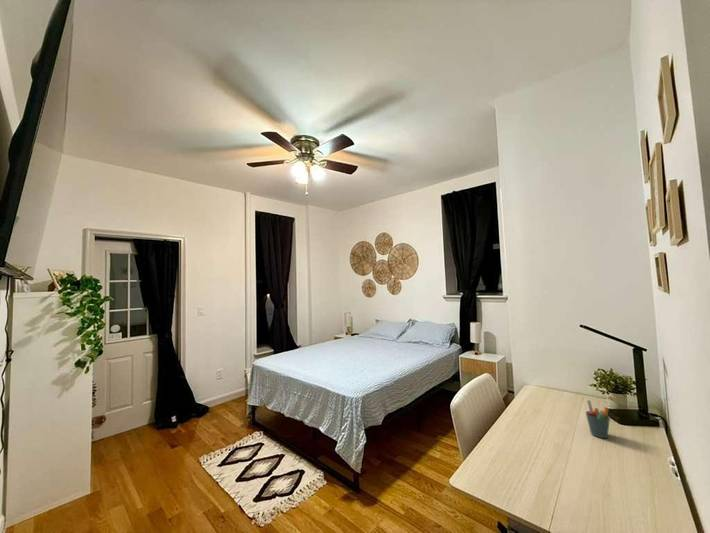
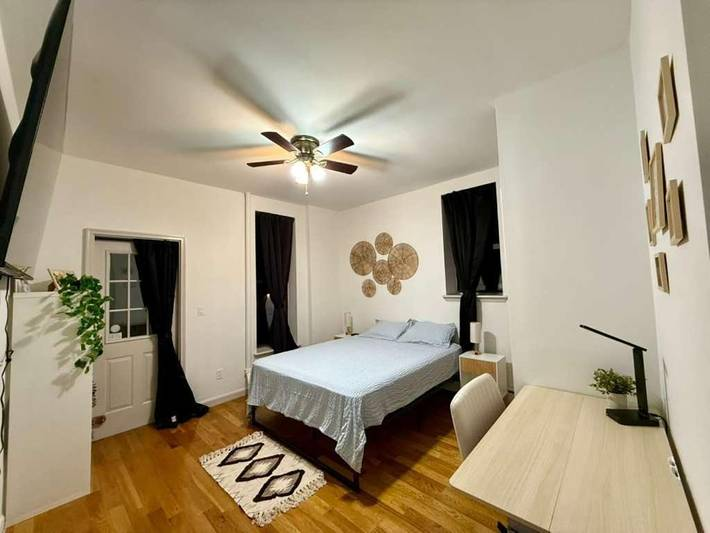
- pen holder [585,399,611,439]
